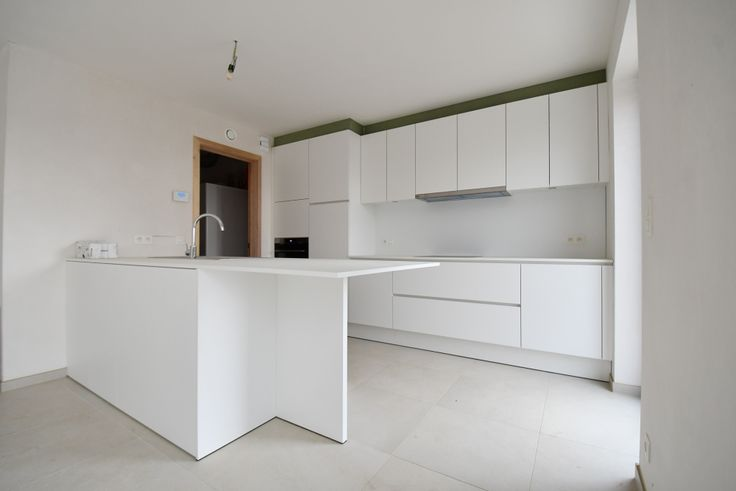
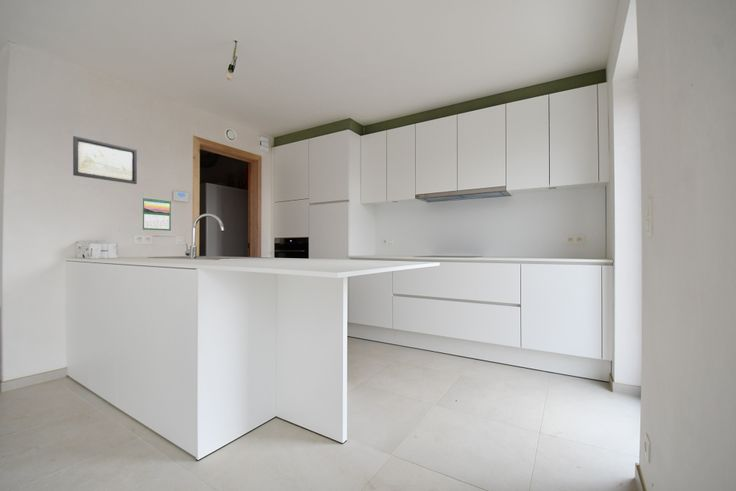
+ calendar [141,196,172,232]
+ wall art [72,135,138,185]
